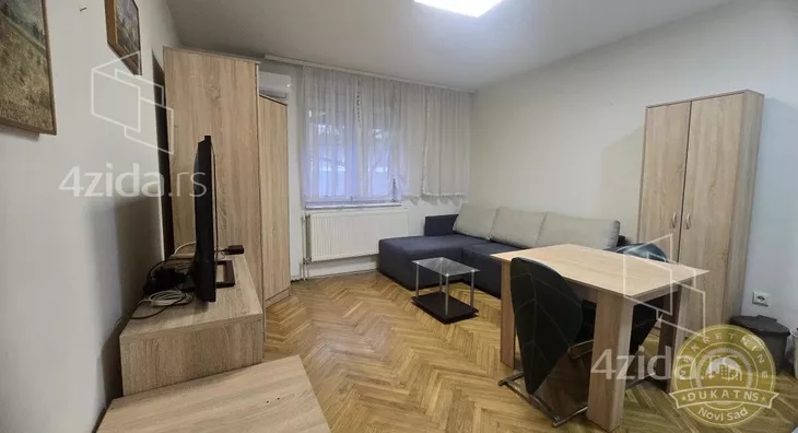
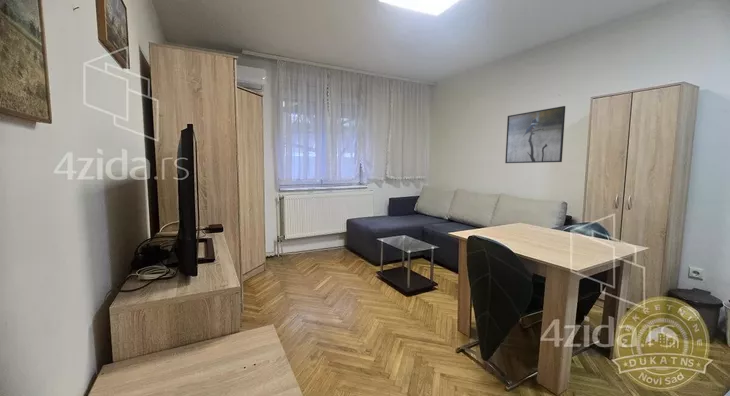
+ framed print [504,105,566,164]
